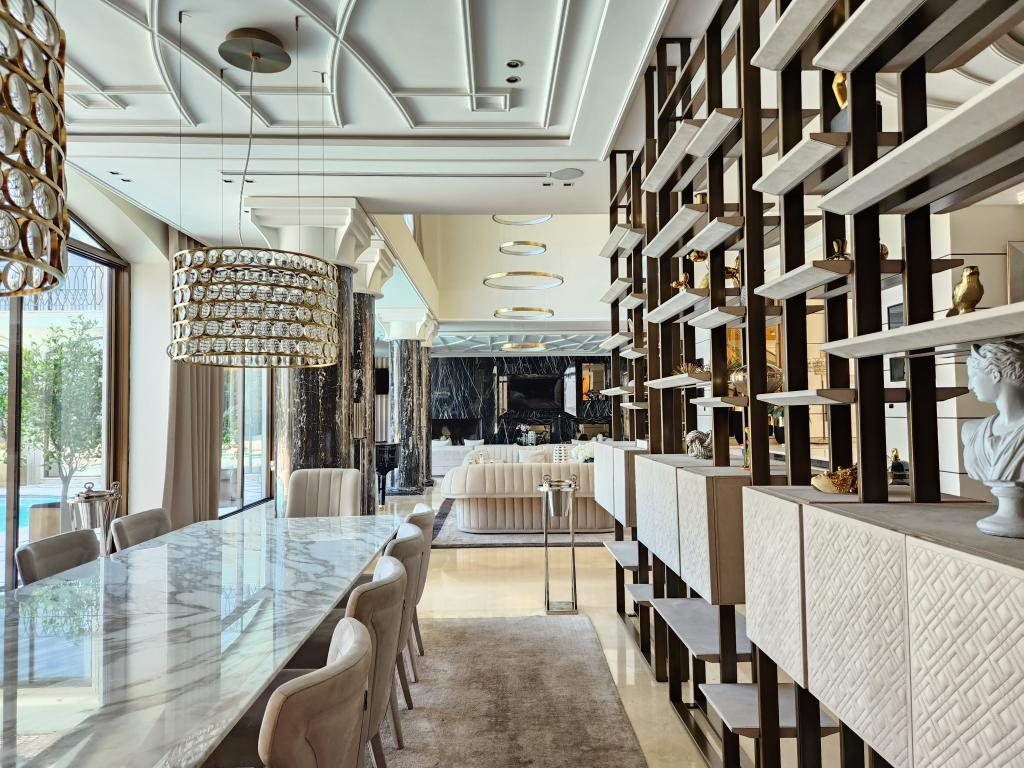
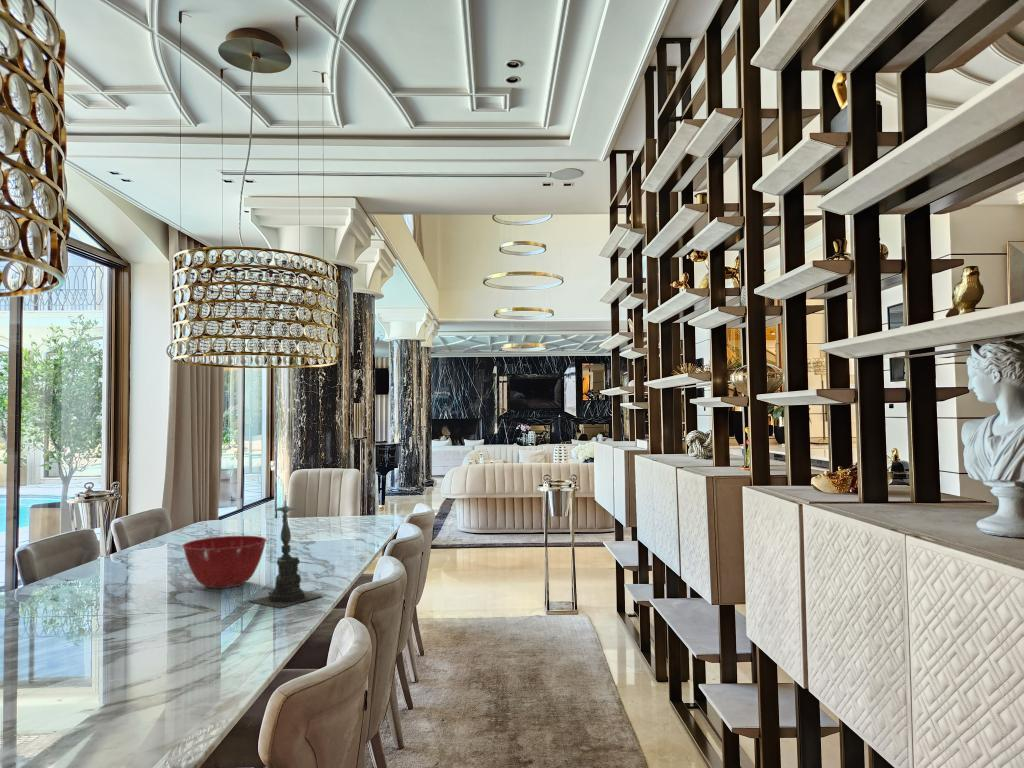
+ mixing bowl [181,535,268,589]
+ candle holder [248,492,325,609]
